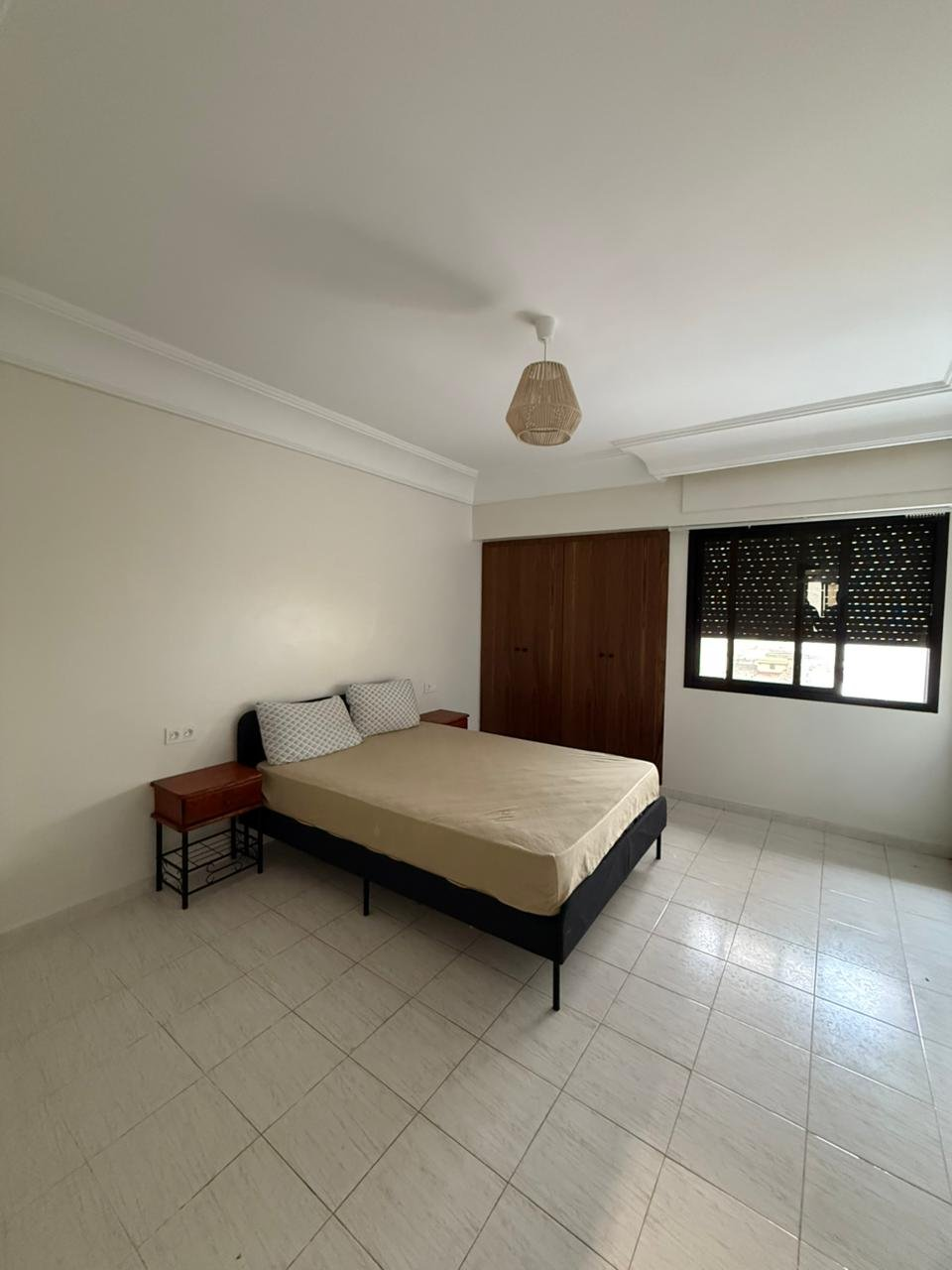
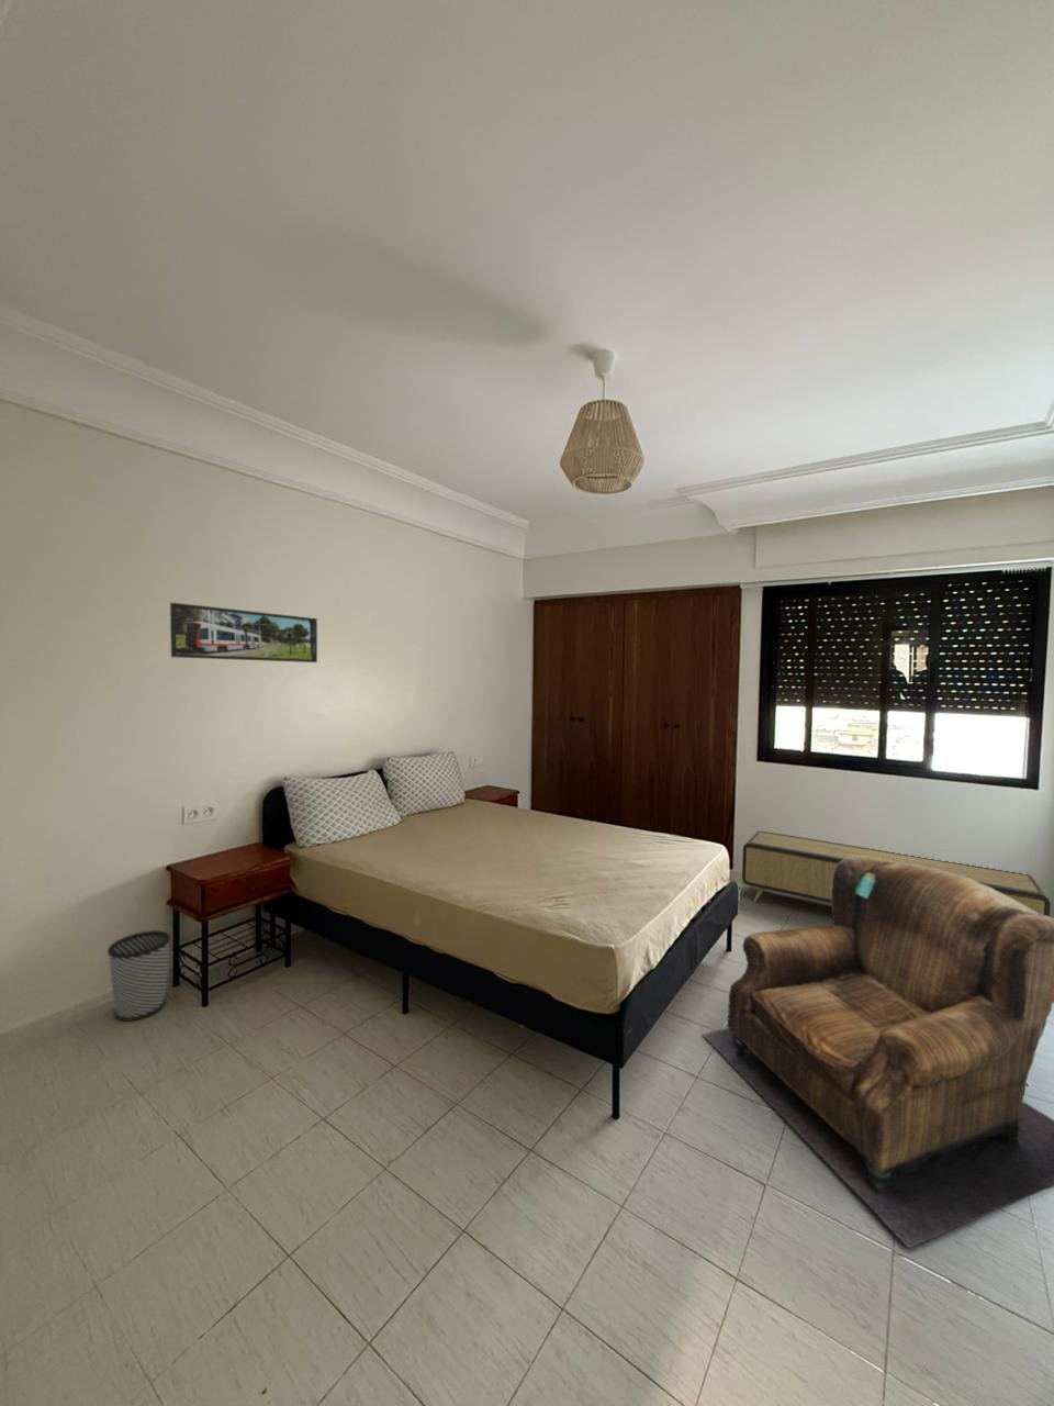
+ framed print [169,602,319,663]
+ wastebasket [106,929,172,1023]
+ armchair [702,856,1054,1249]
+ storage bench [741,830,1052,917]
